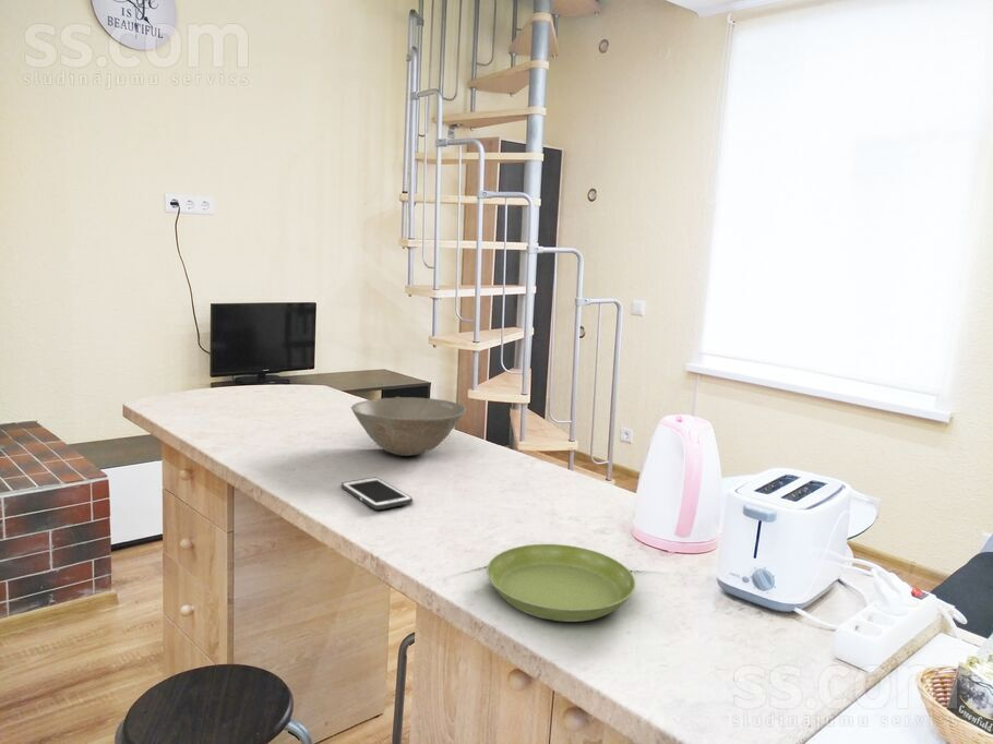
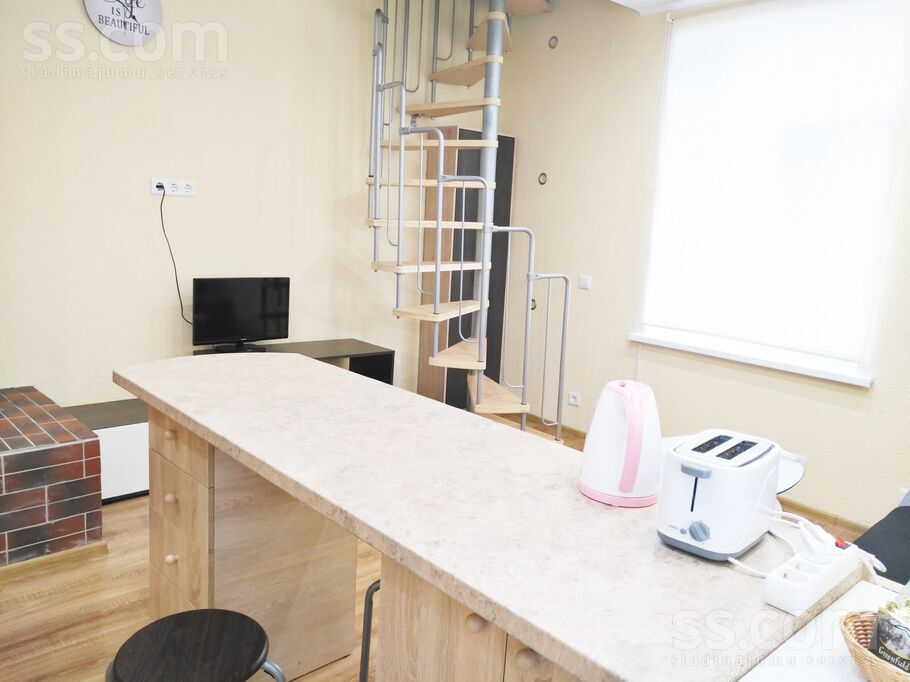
- cell phone [340,477,414,511]
- saucer [486,543,636,623]
- bowl [350,396,467,457]
